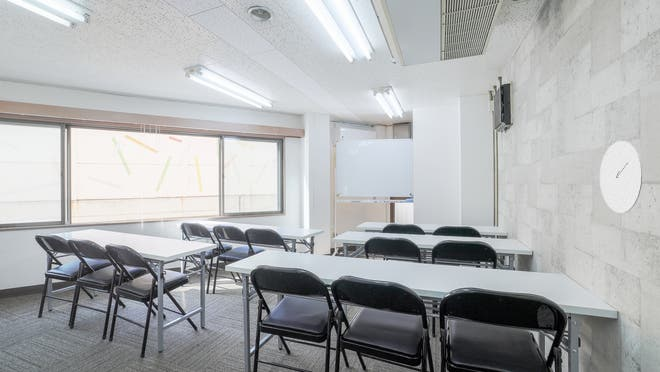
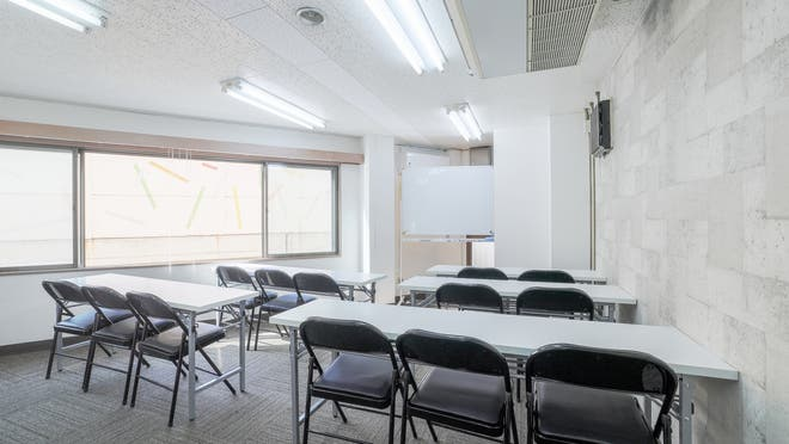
- wall clock [599,140,643,214]
